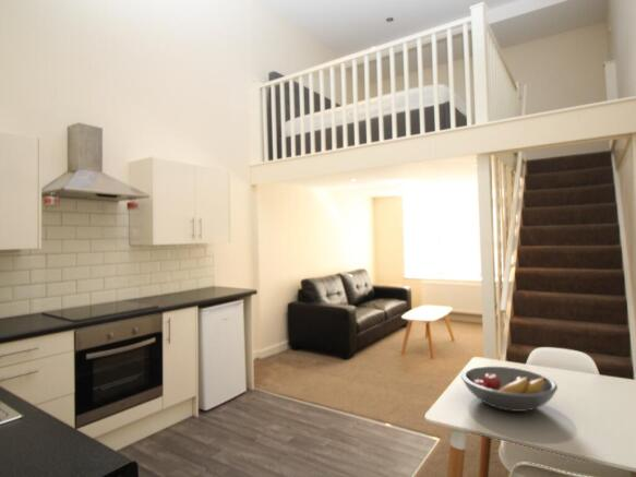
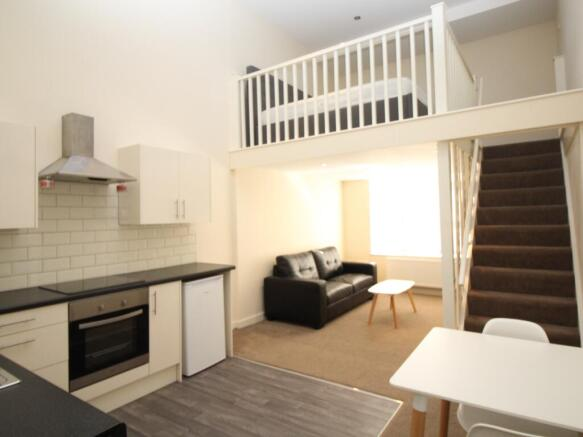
- fruit bowl [460,366,559,413]
